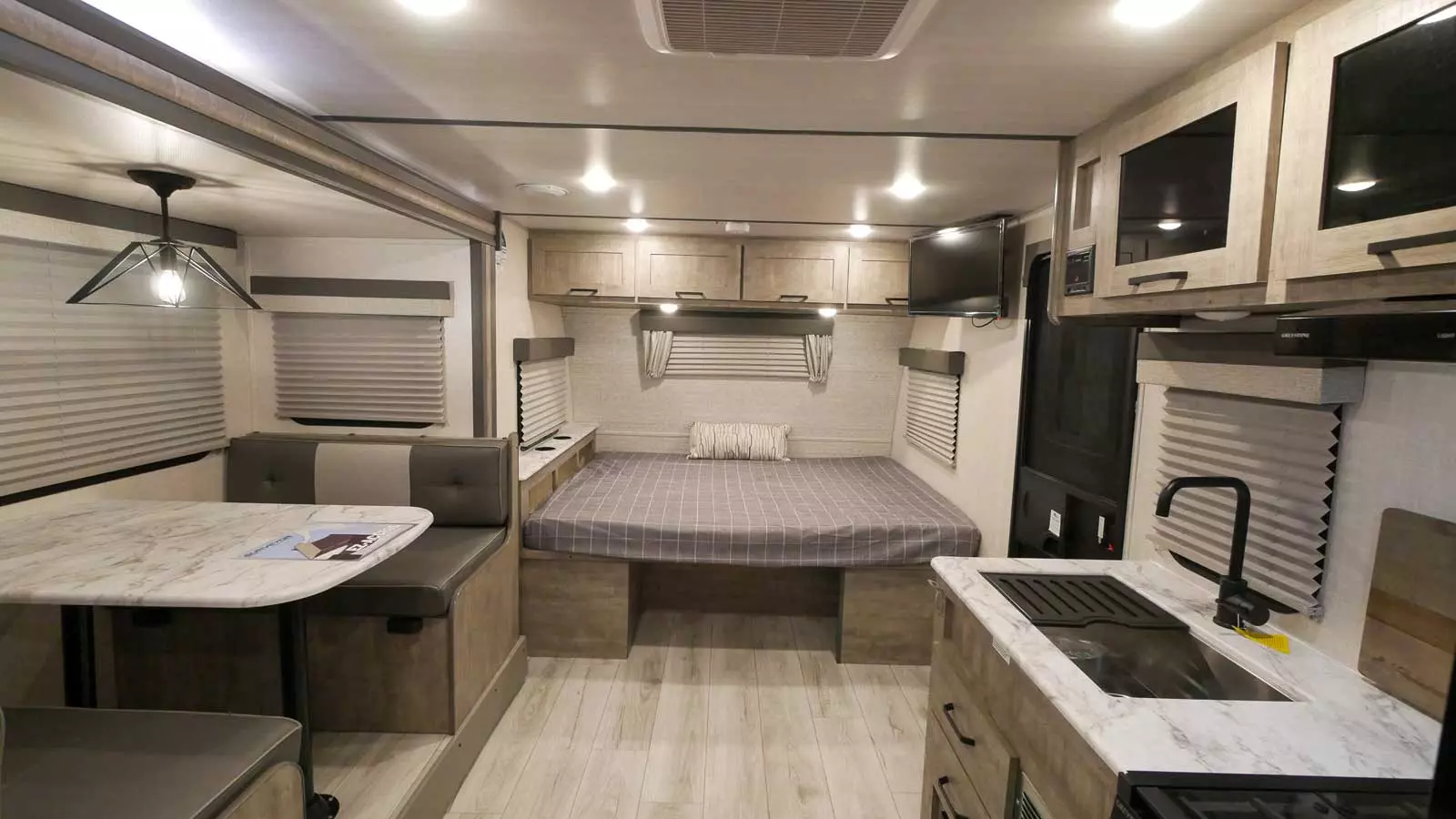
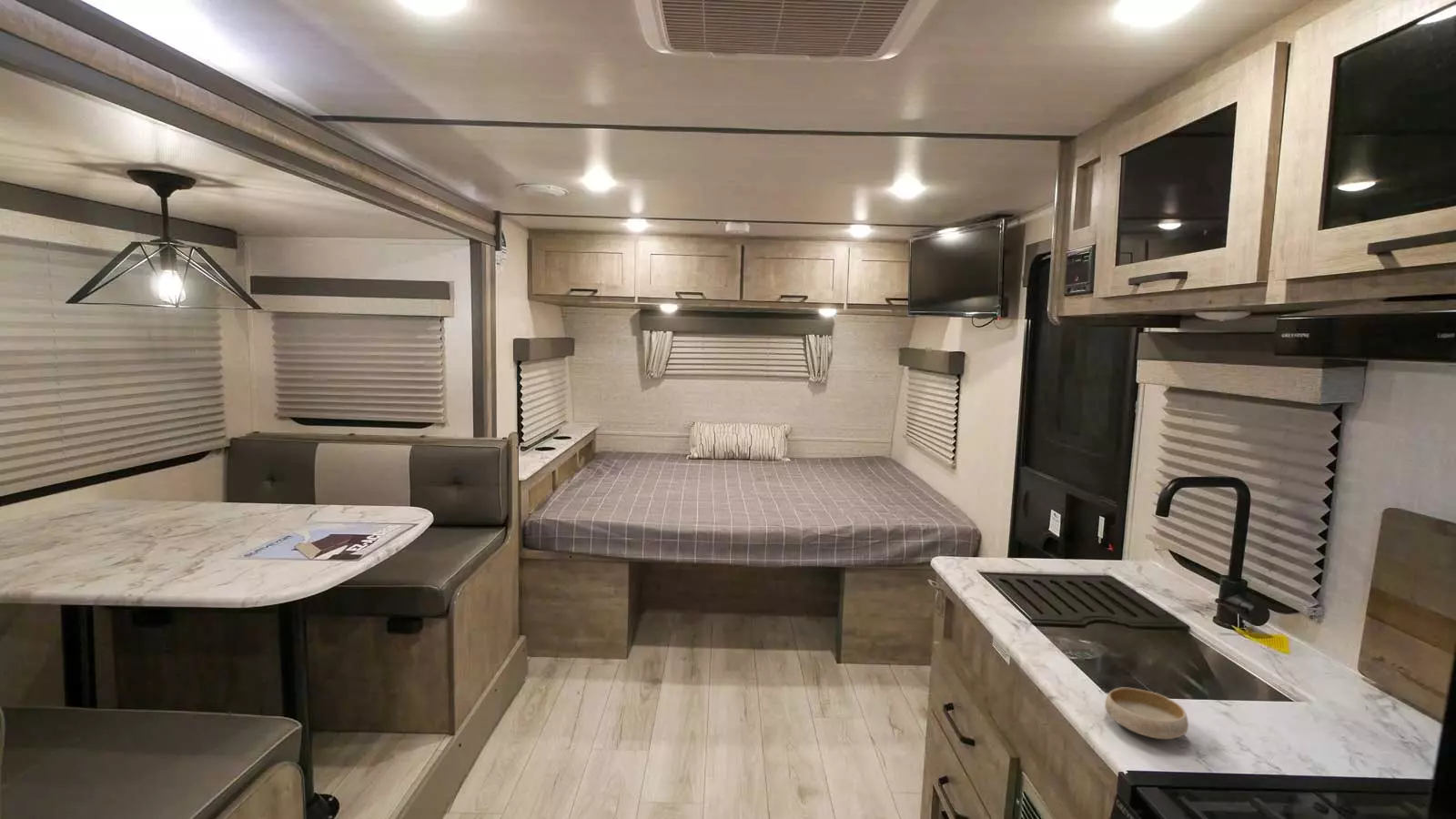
+ bowl [1104,687,1189,740]
